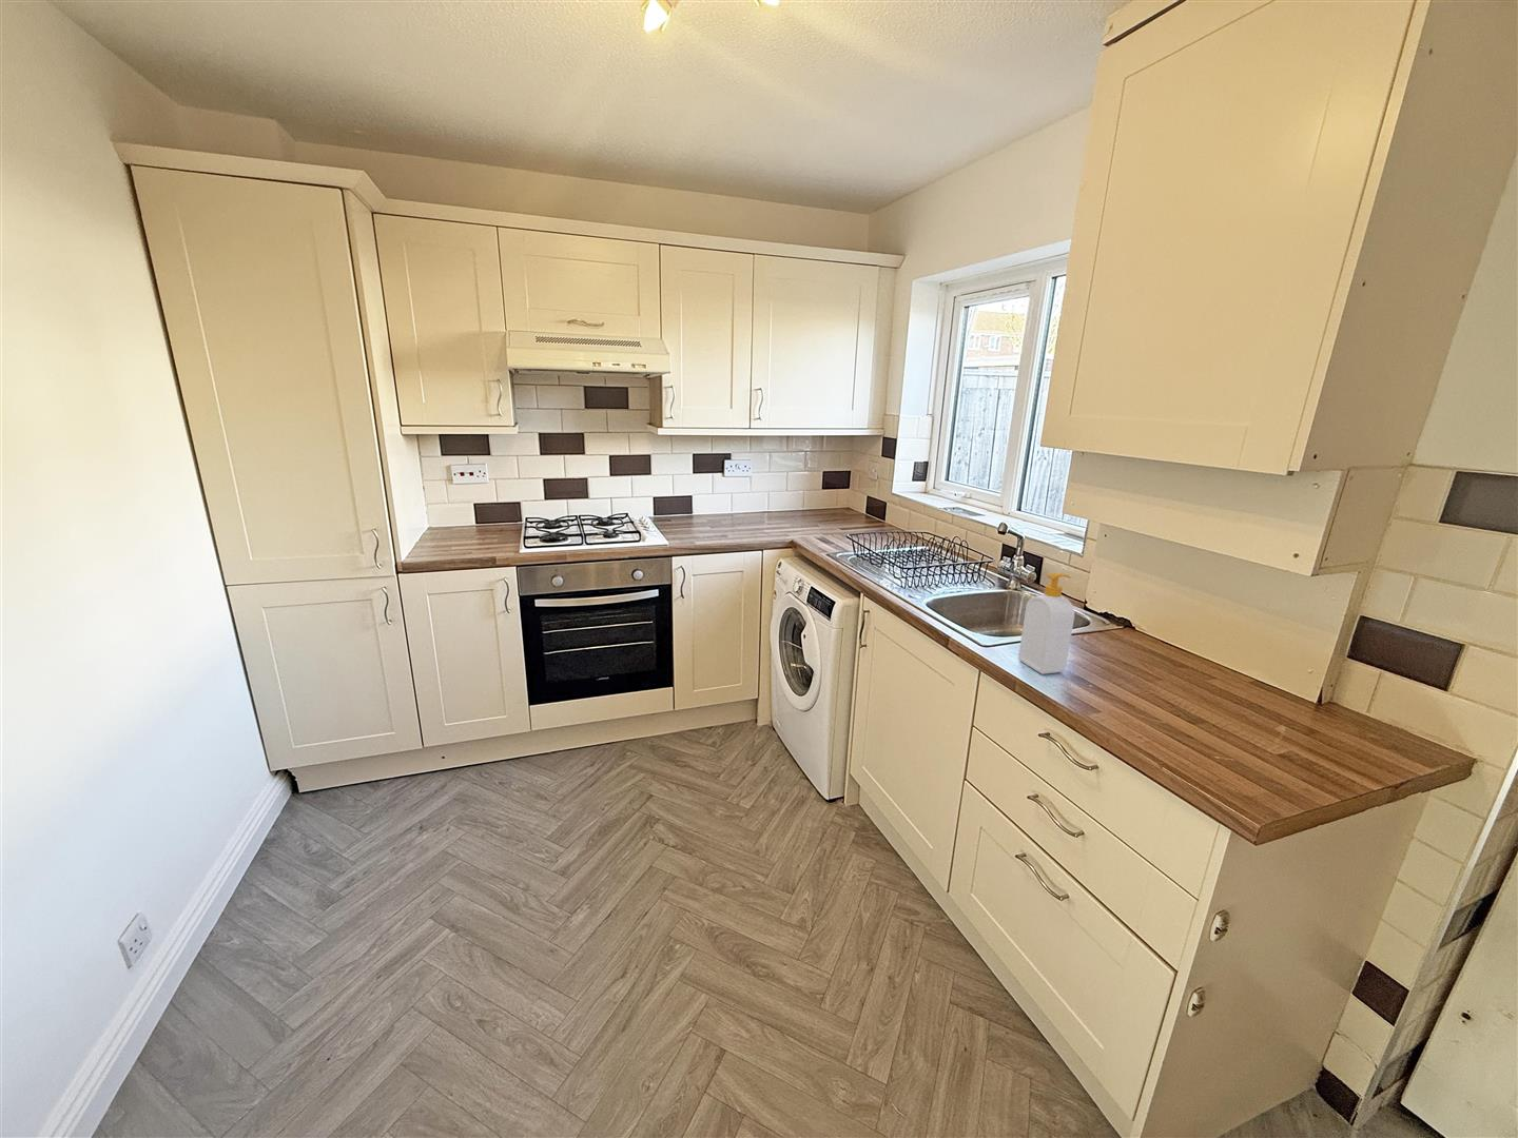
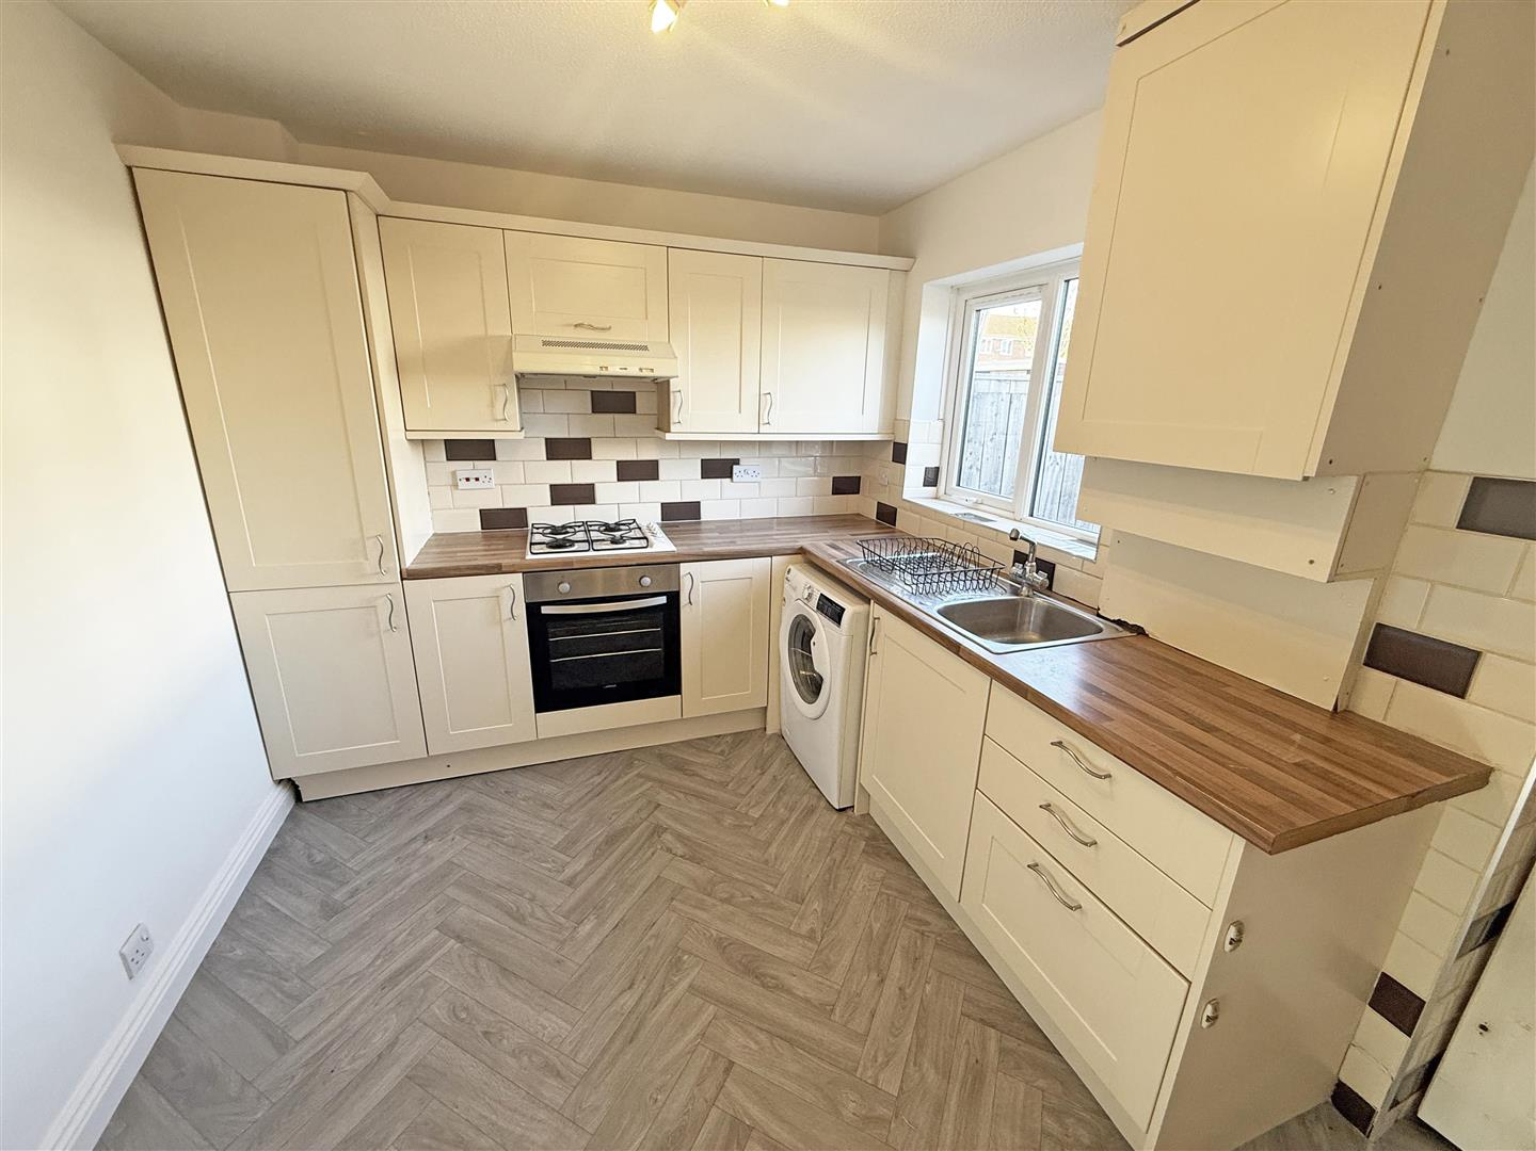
- soap bottle [1017,573,1076,675]
